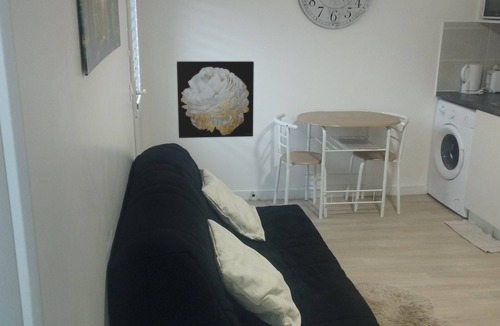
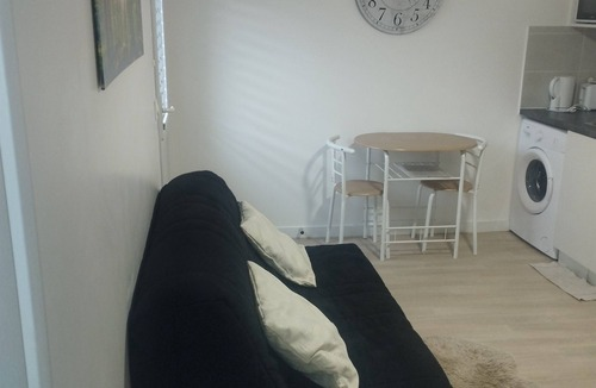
- wall art [176,60,255,139]
